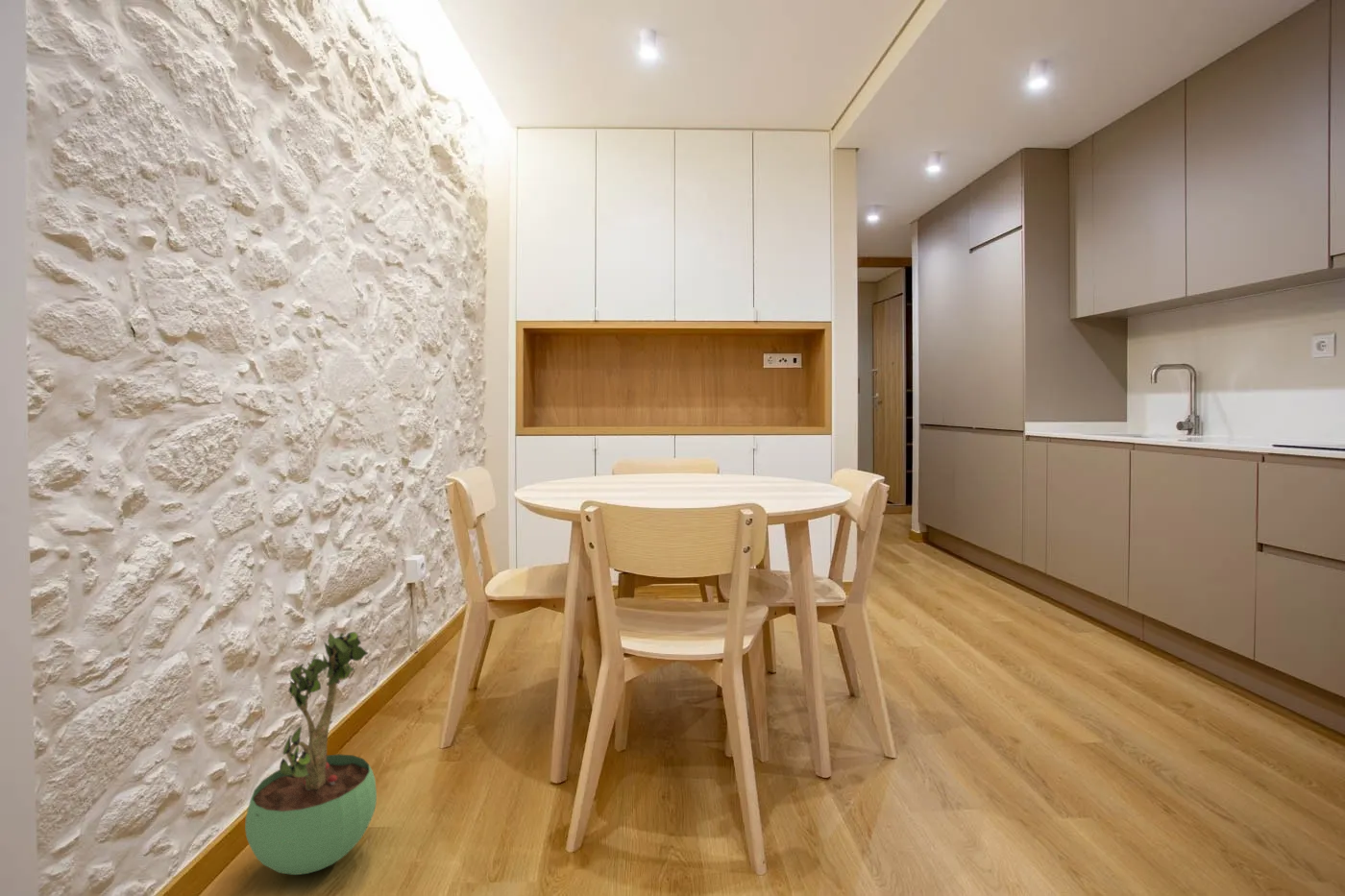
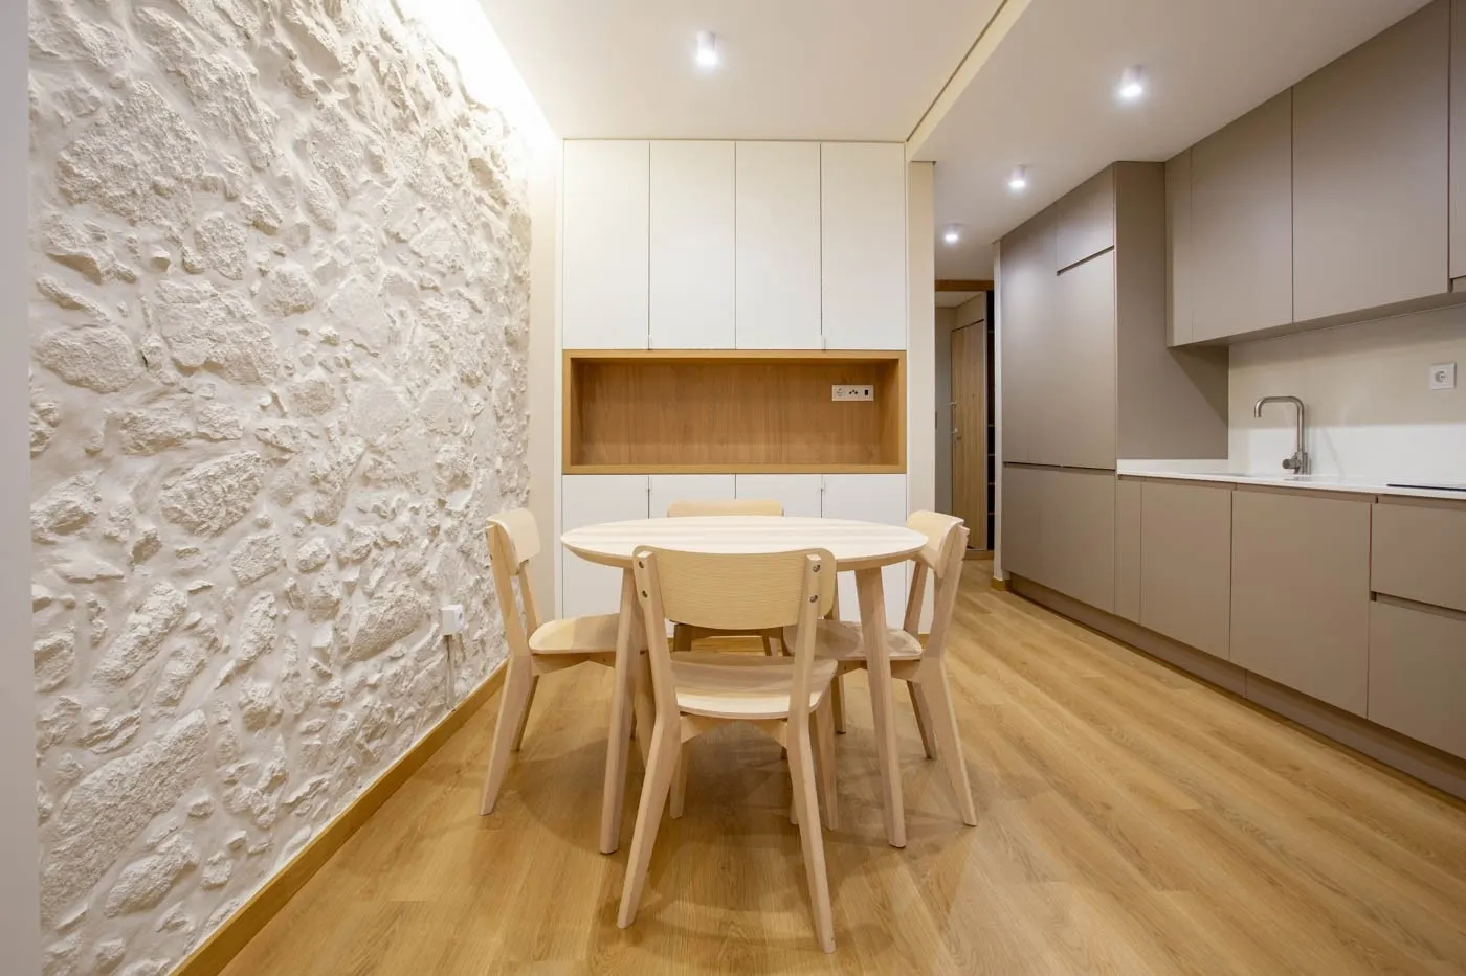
- potted plant [244,631,378,876]
